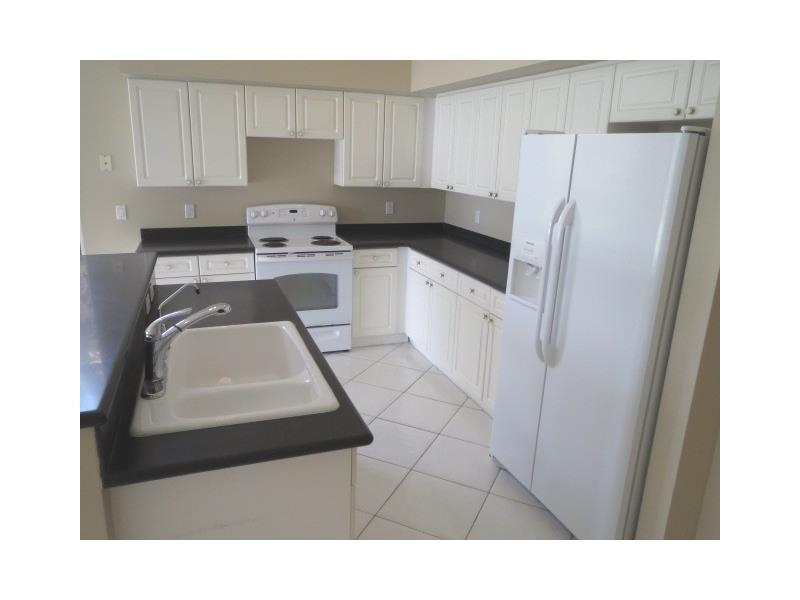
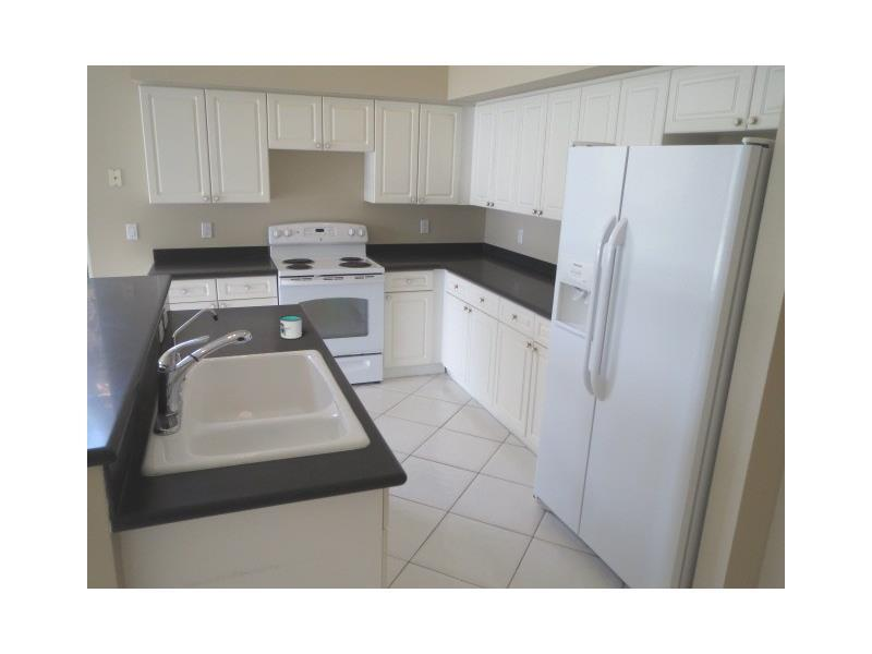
+ mug [279,314,303,340]
